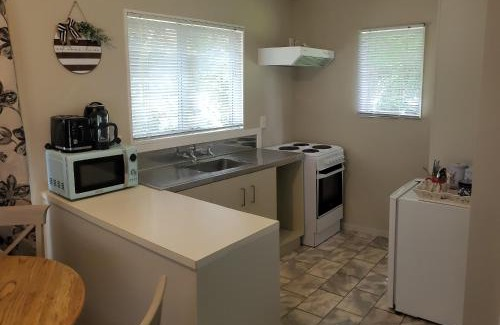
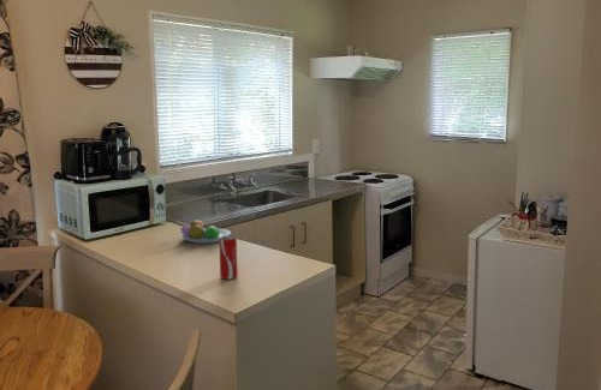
+ beverage can [218,234,239,281]
+ fruit bowl [179,218,232,245]
